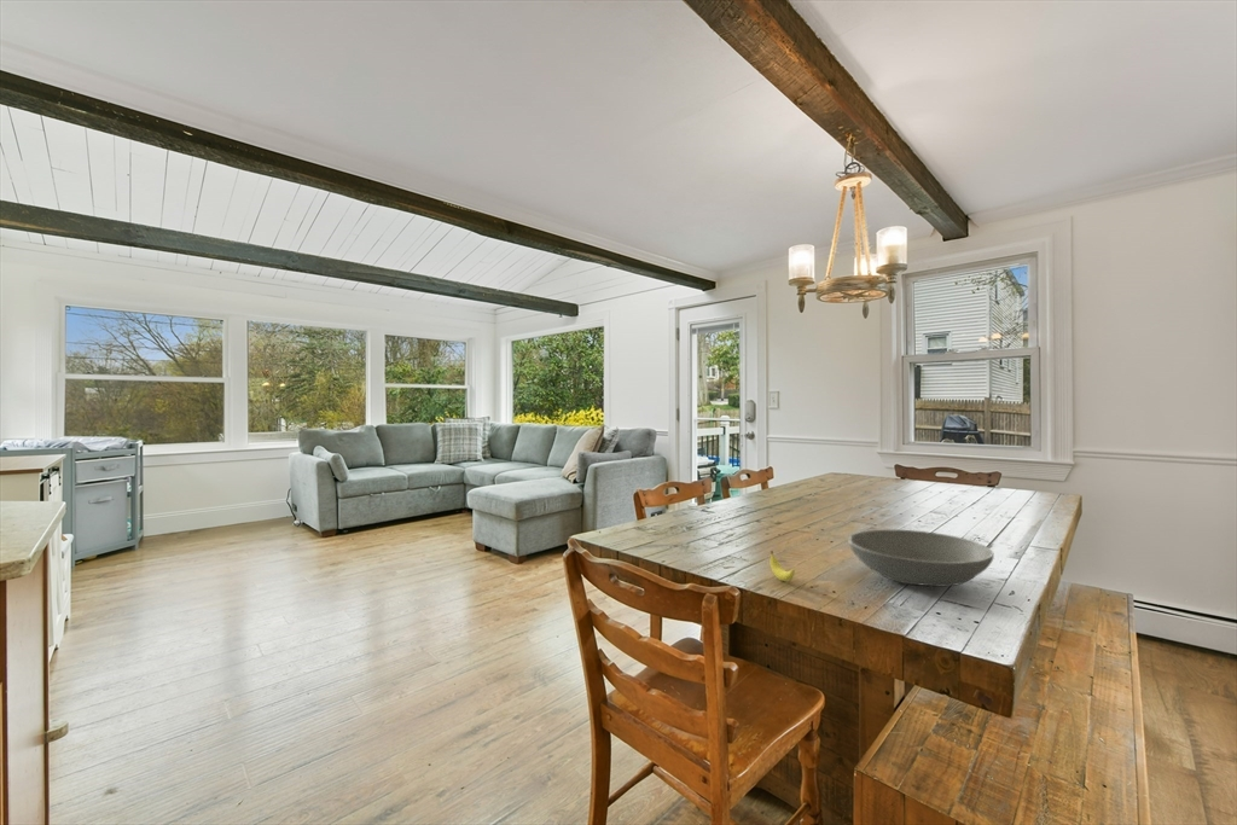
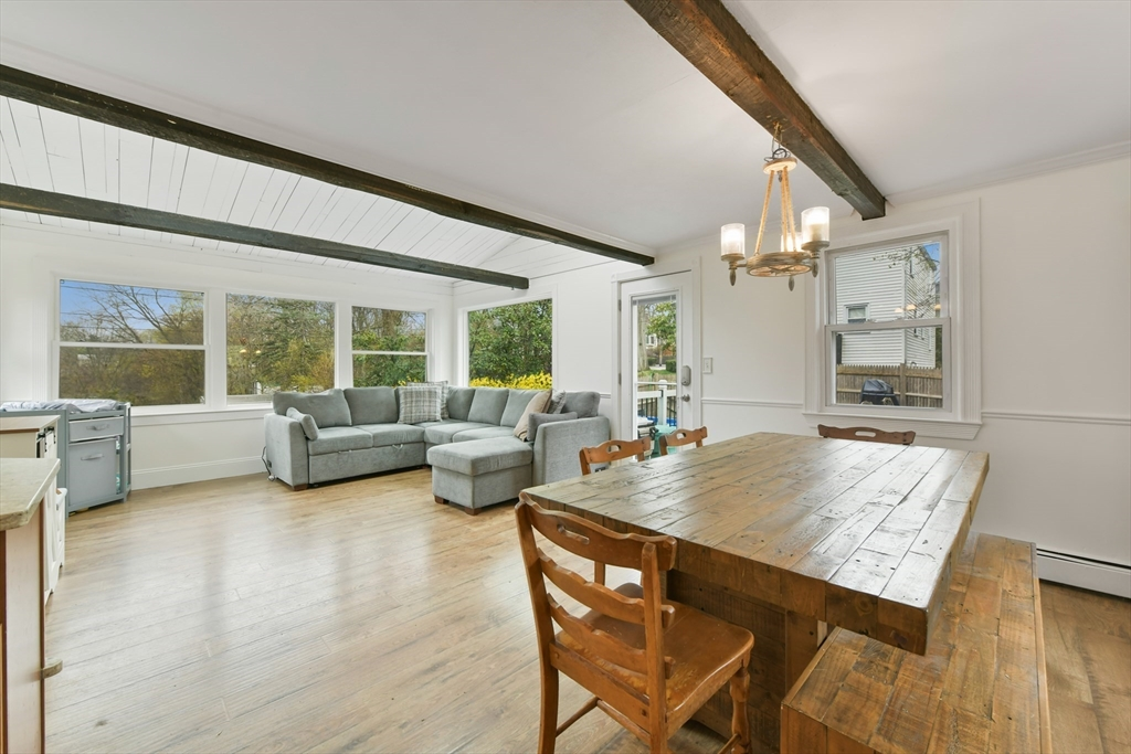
- bowl [847,529,995,587]
- banana [770,550,796,582]
